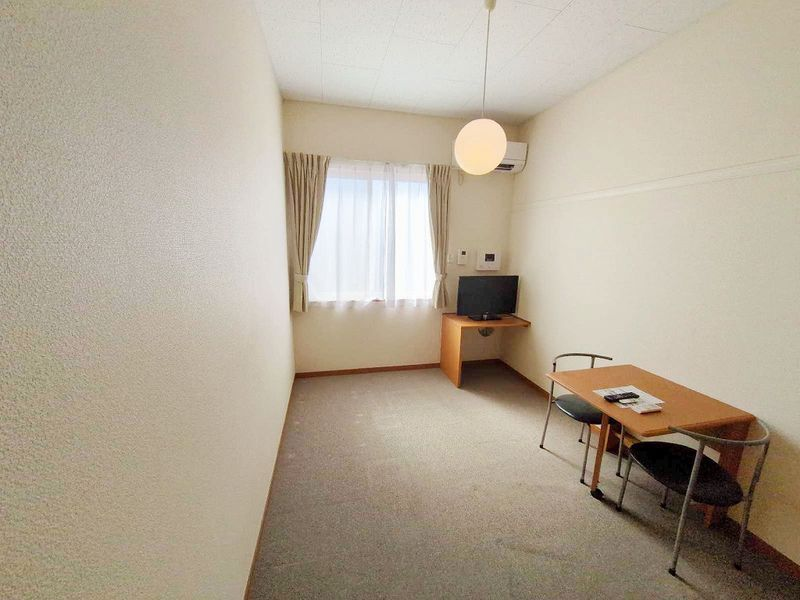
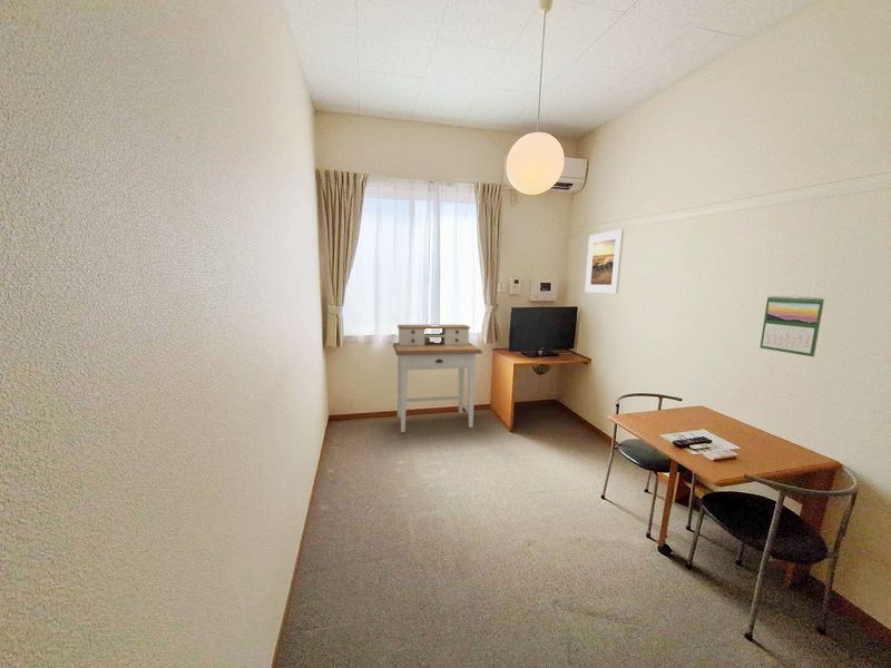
+ desk [392,324,483,433]
+ calendar [760,295,825,357]
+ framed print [584,228,625,294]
